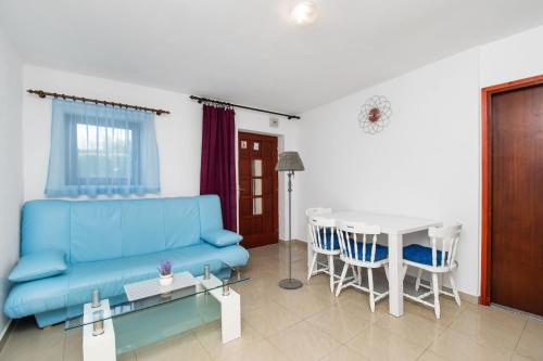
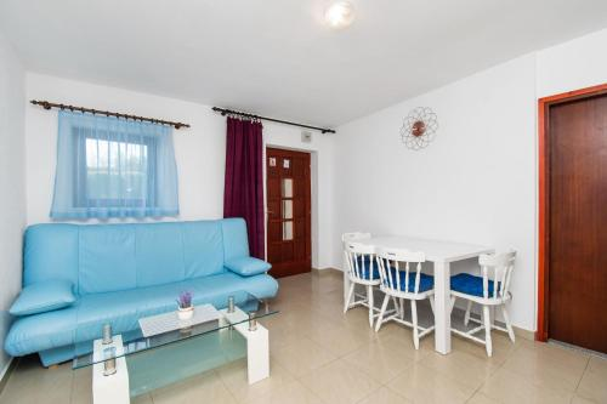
- floor lamp [274,151,306,291]
